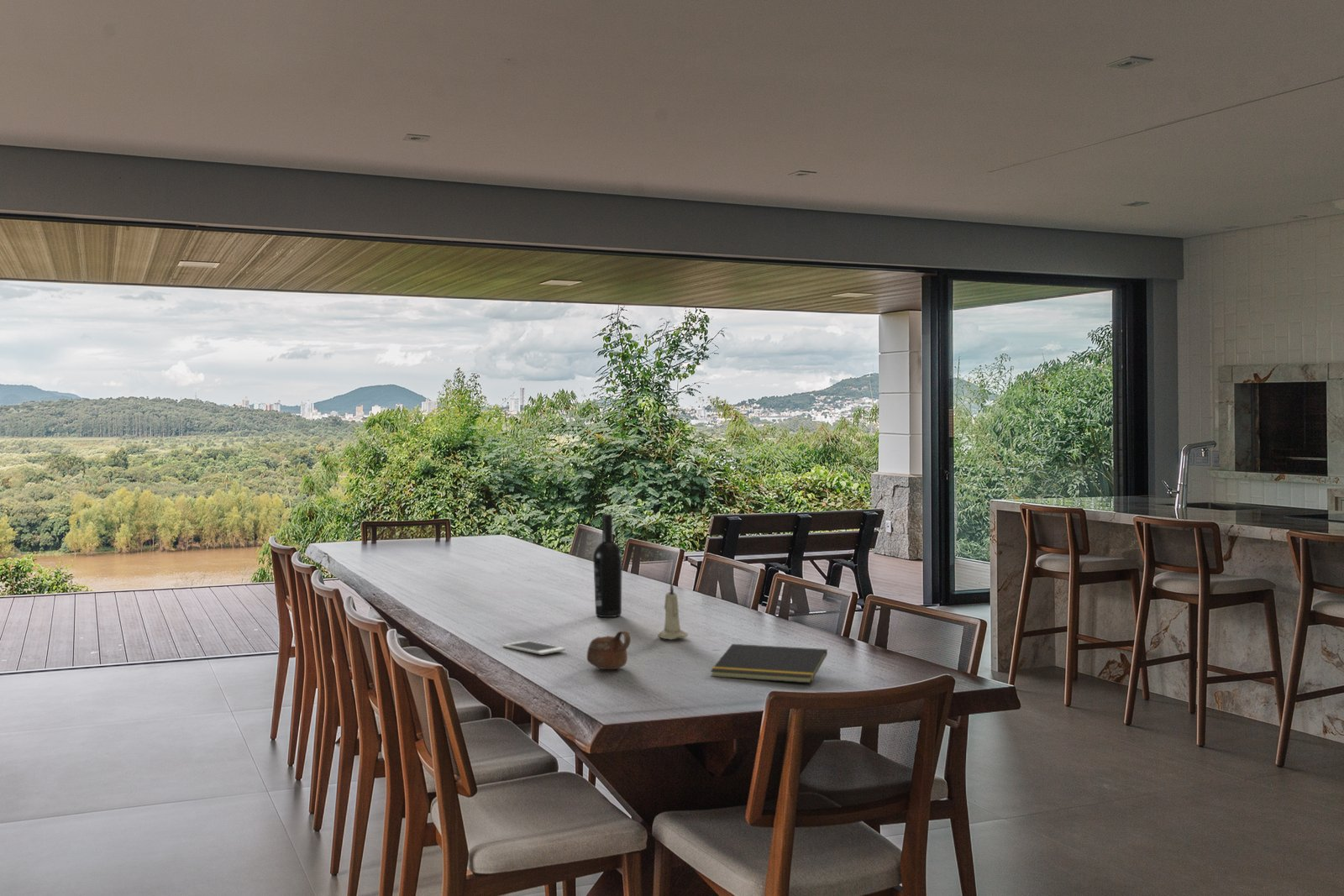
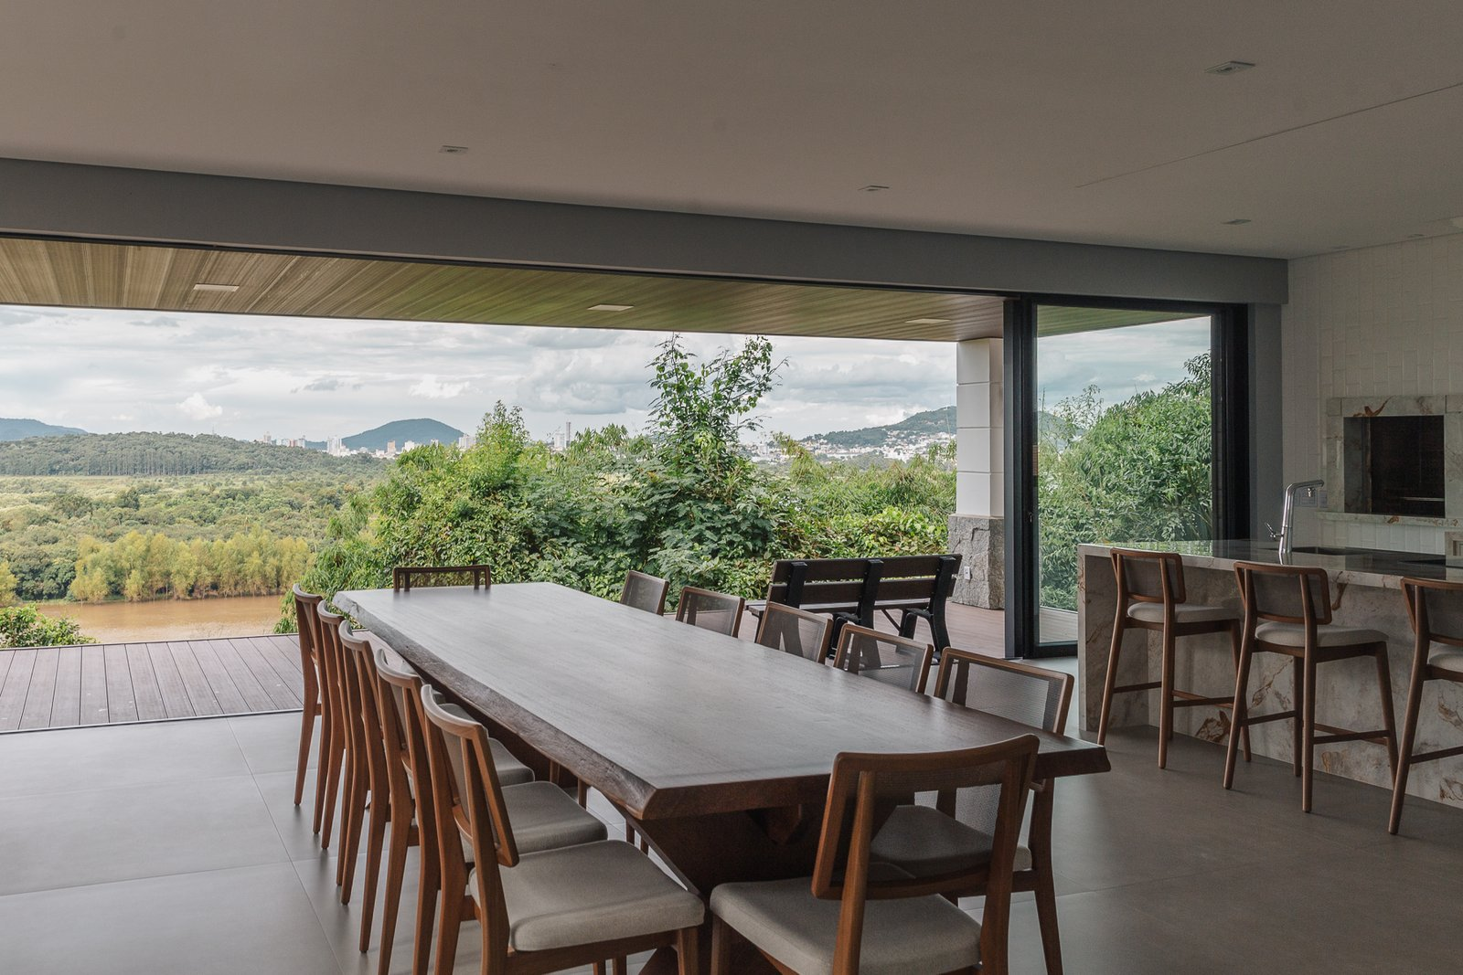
- notepad [710,643,828,684]
- wine bottle [592,513,623,618]
- cup [586,630,632,670]
- cell phone [502,640,566,656]
- candle [657,581,689,641]
